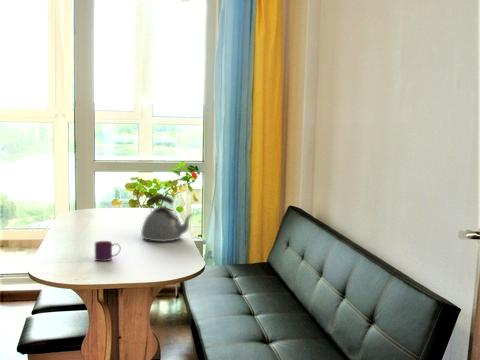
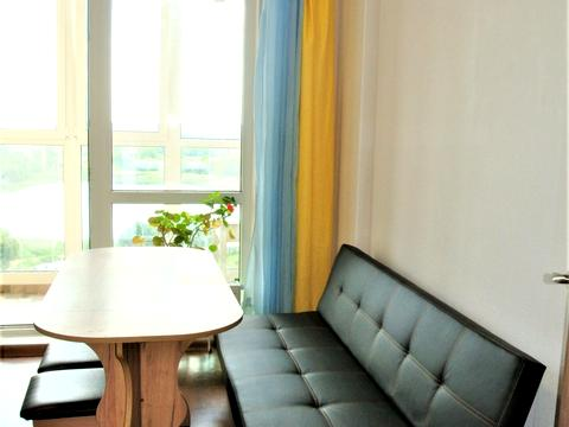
- mug [94,240,121,262]
- kettle [140,194,194,243]
